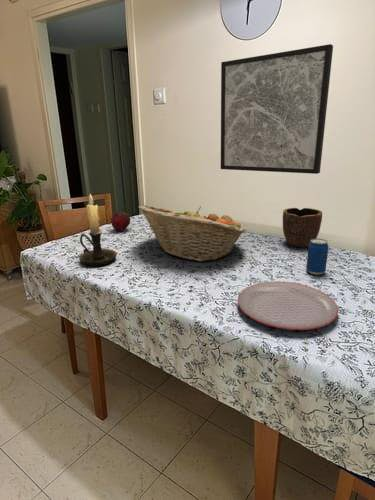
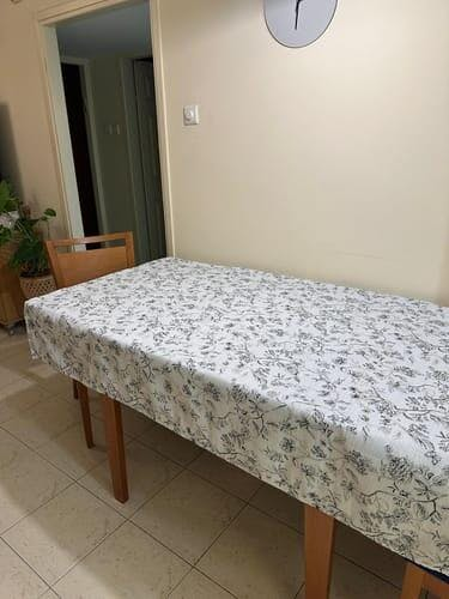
- bowl [282,207,323,248]
- candle holder [78,193,117,267]
- fruit basket [137,204,247,263]
- plate [237,280,339,331]
- beverage can [305,238,329,276]
- wall art [220,43,334,175]
- fruit [110,211,131,232]
